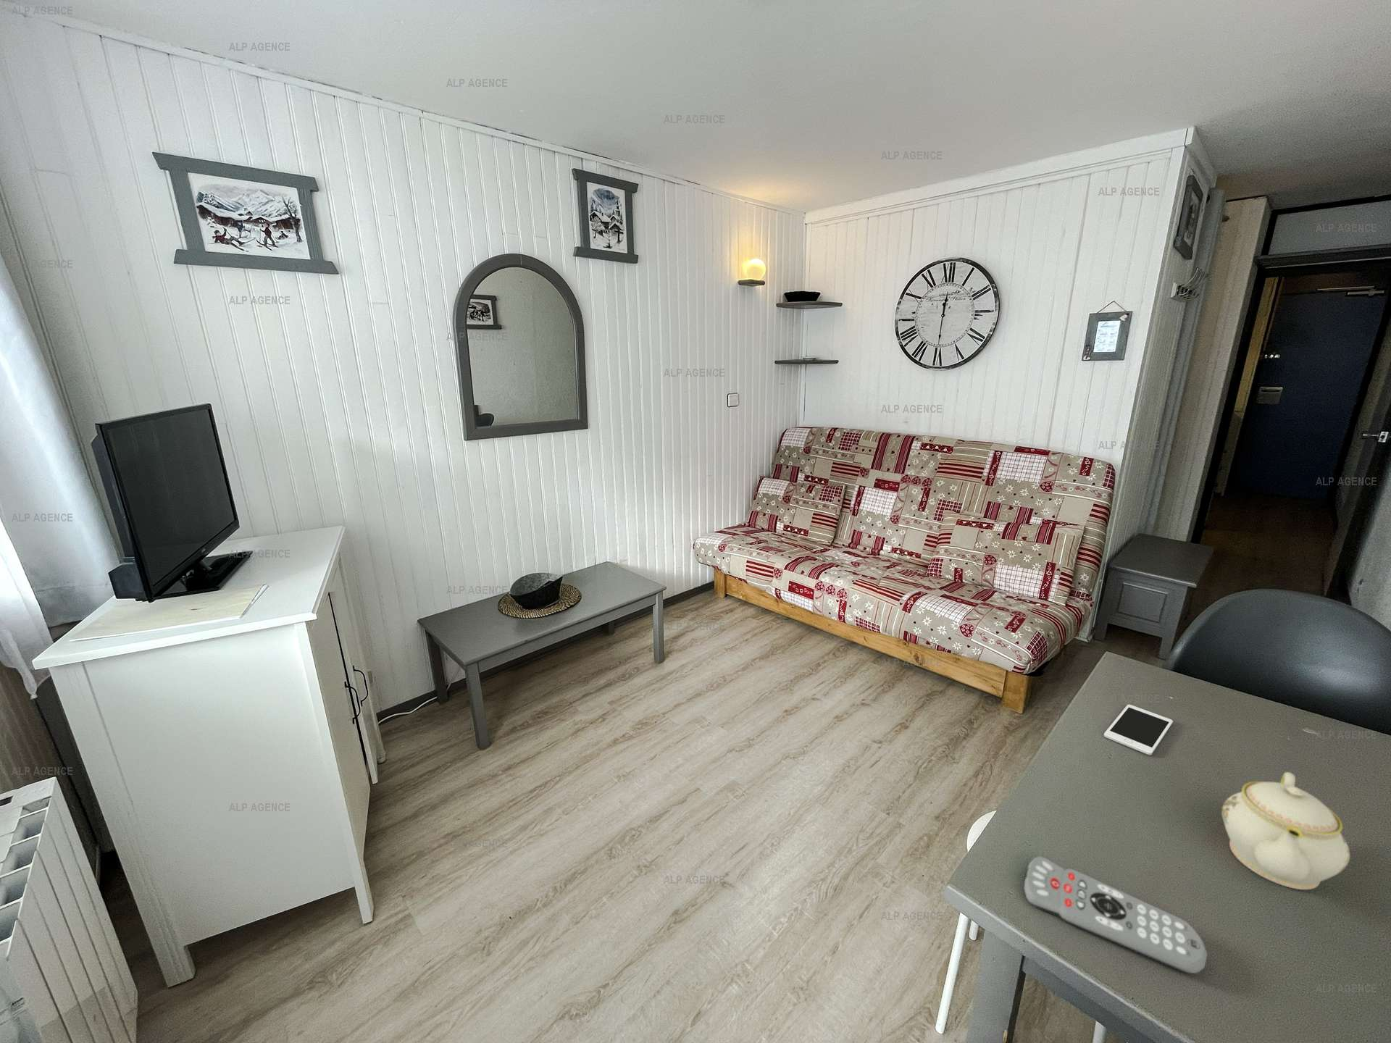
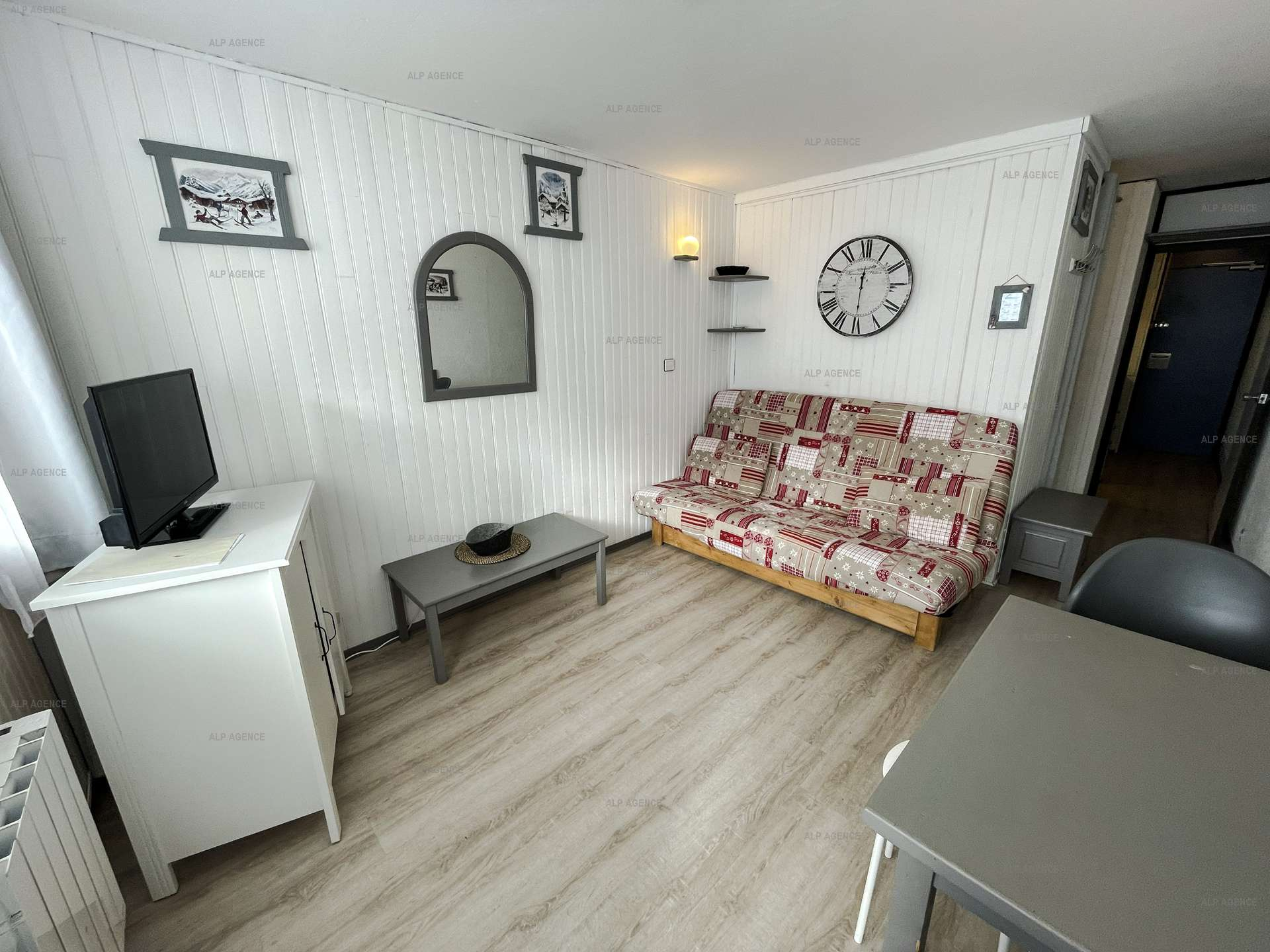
- remote control [1024,856,1208,974]
- teapot [1221,771,1350,891]
- cell phone [1103,704,1174,756]
